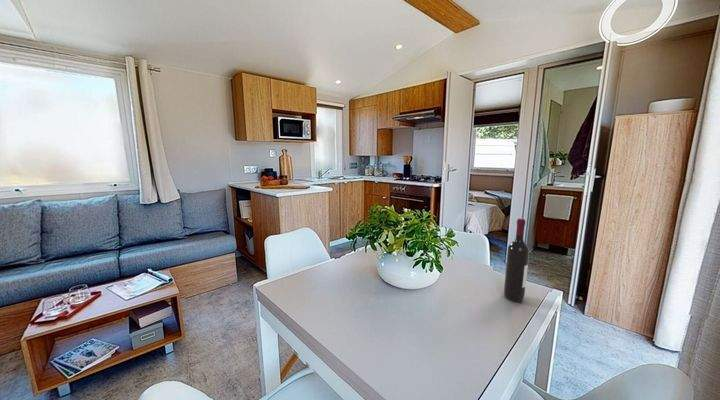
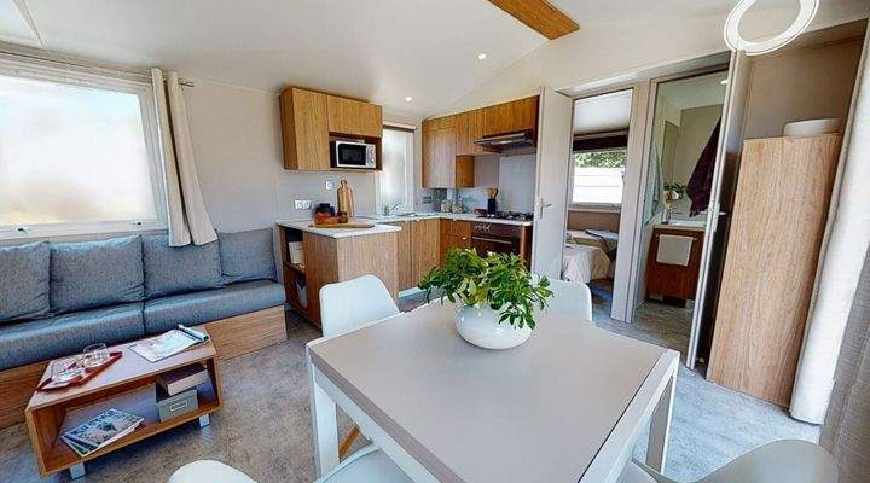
- wine bottle [503,218,530,302]
